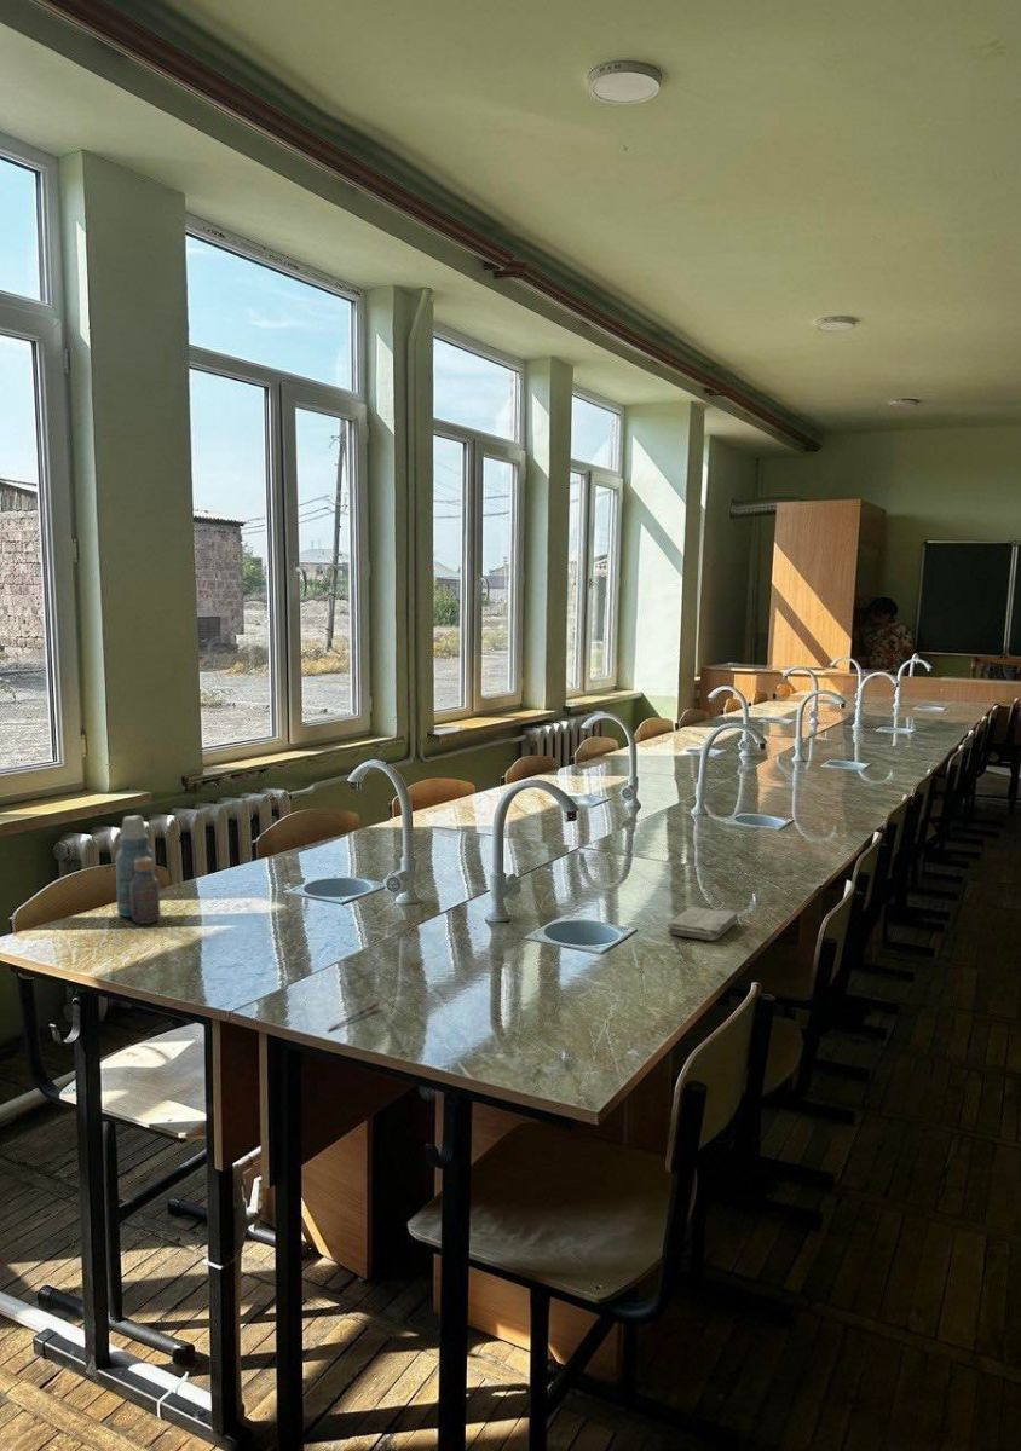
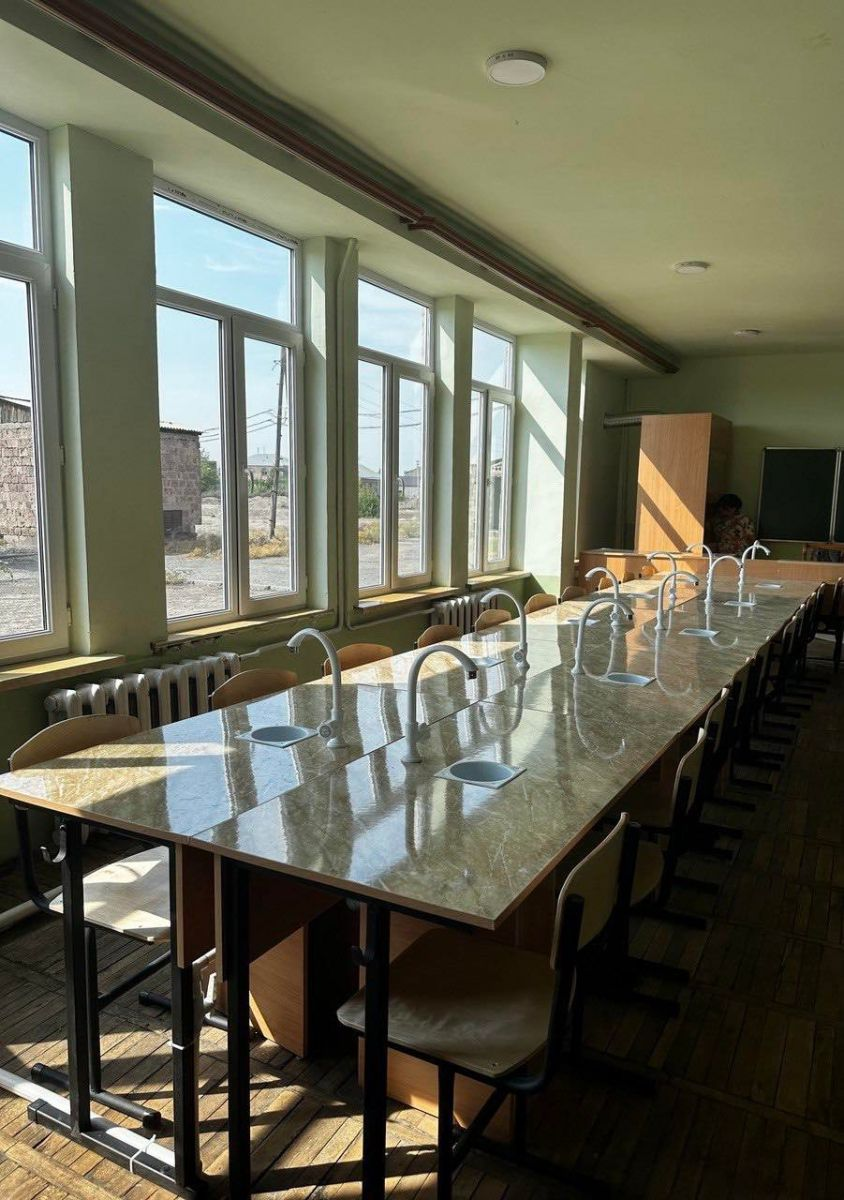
- washcloth [667,906,739,942]
- pen [325,1001,380,1033]
- bottle [115,815,162,925]
